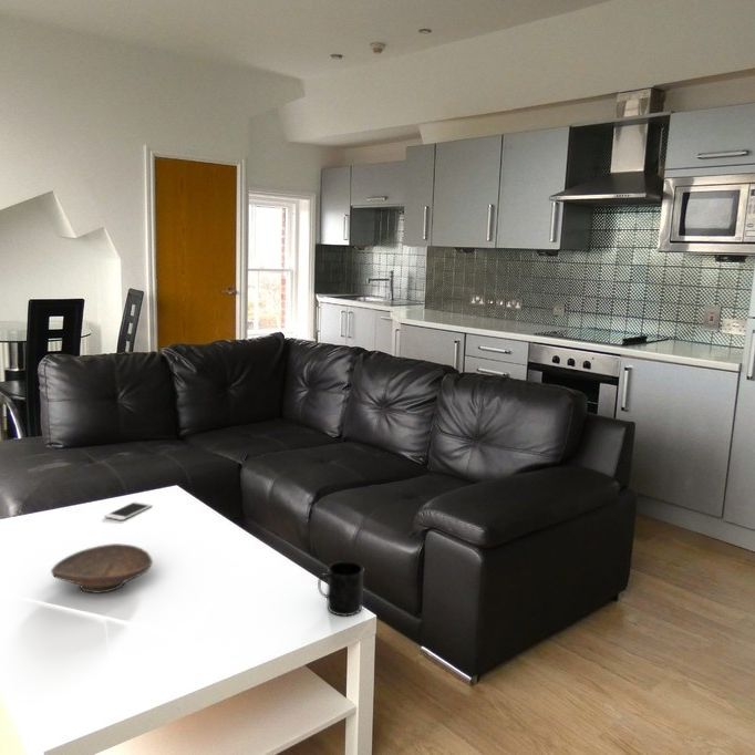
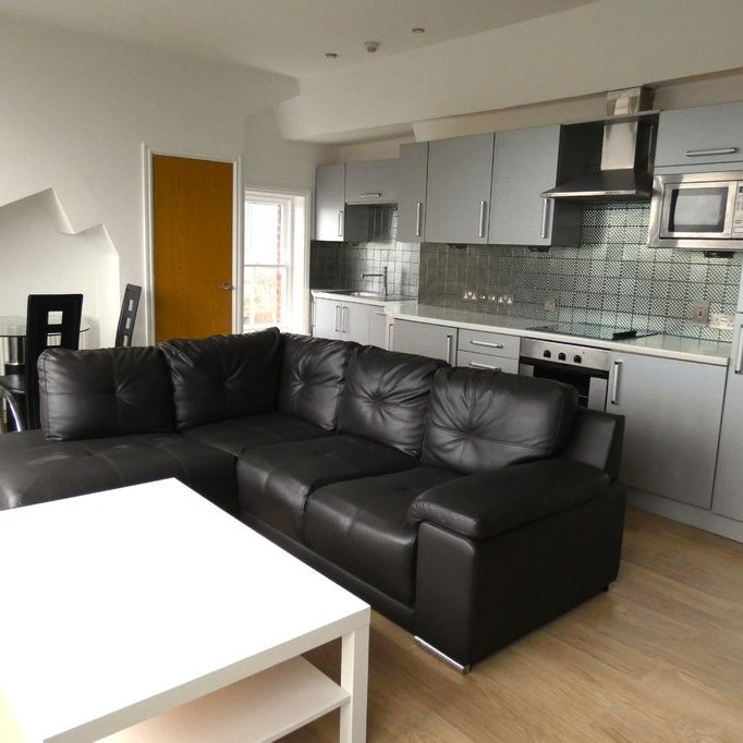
- mug [317,560,364,618]
- decorative bowl [50,542,154,594]
- cell phone [103,500,154,521]
